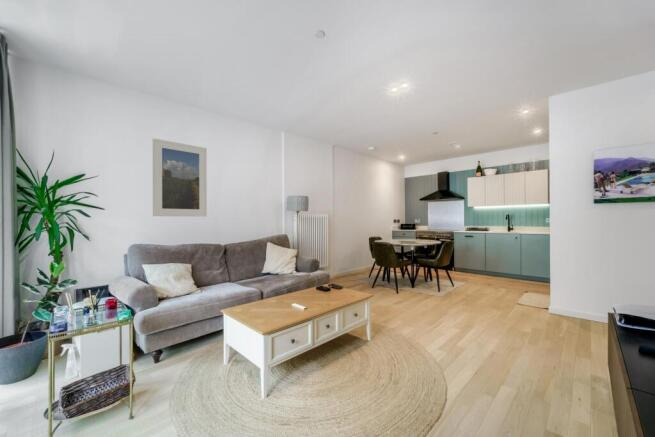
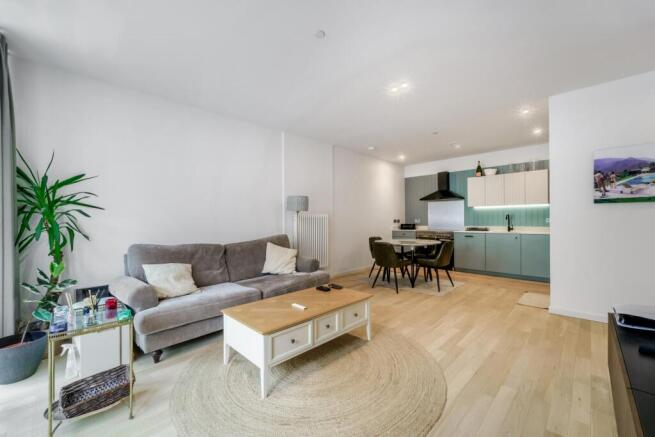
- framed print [152,138,208,217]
